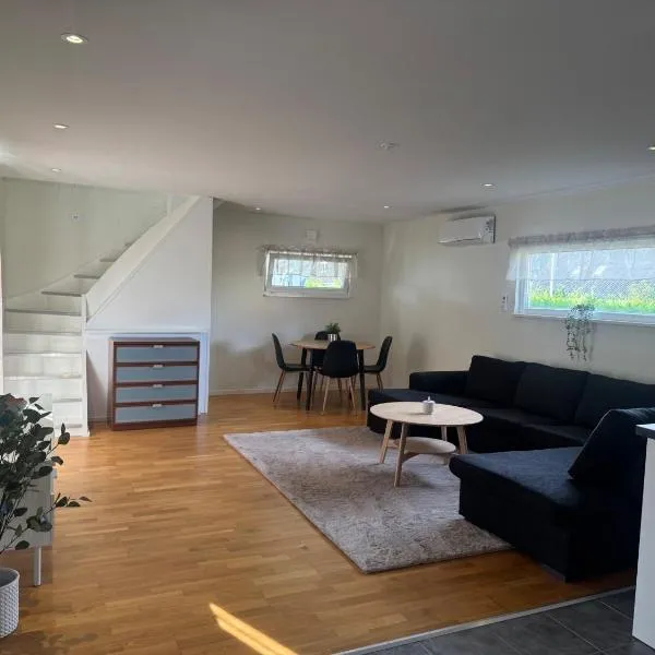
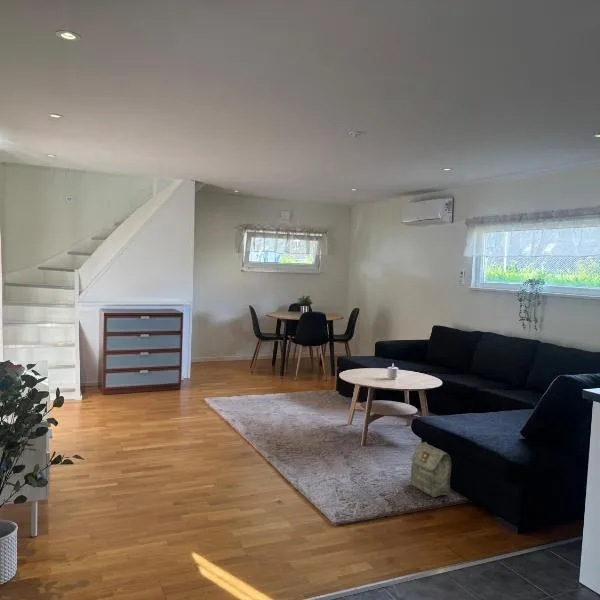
+ bag [410,441,452,498]
